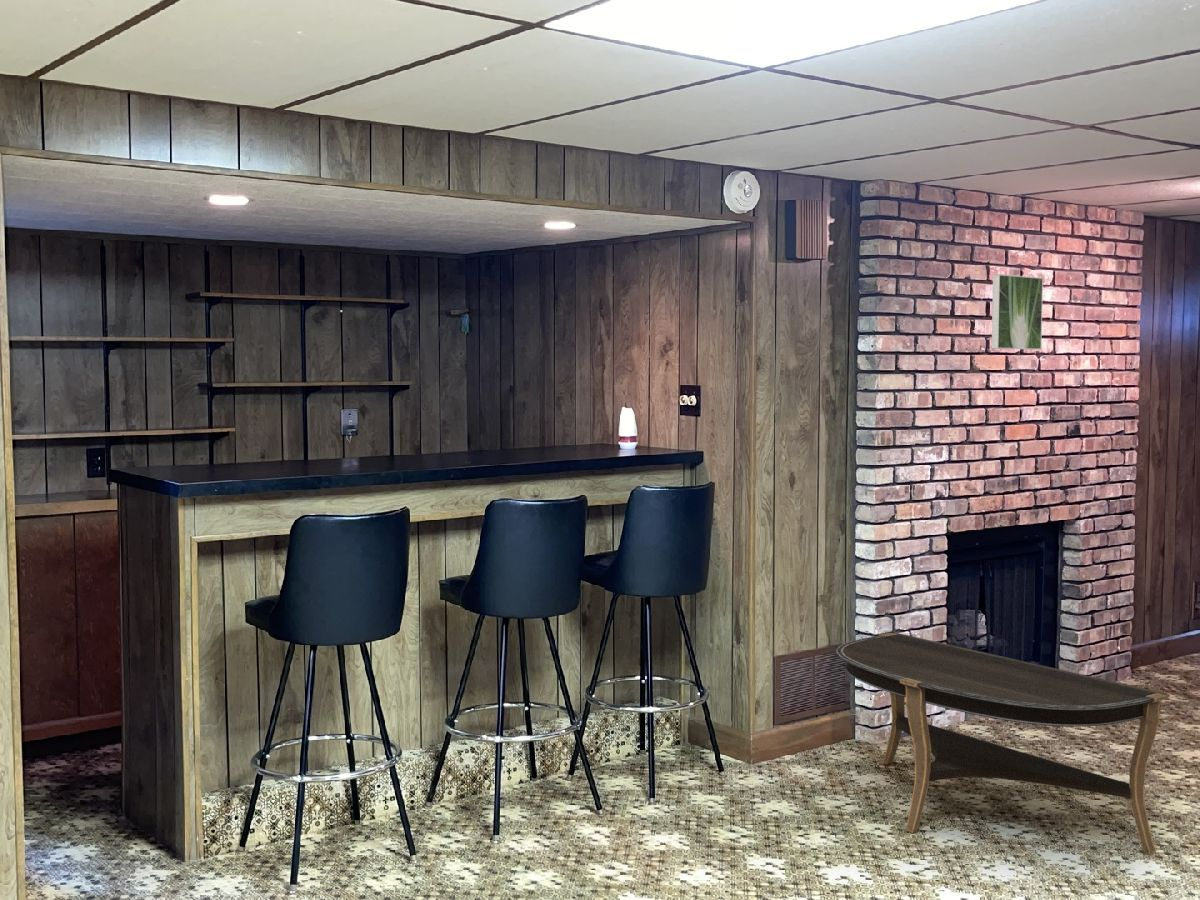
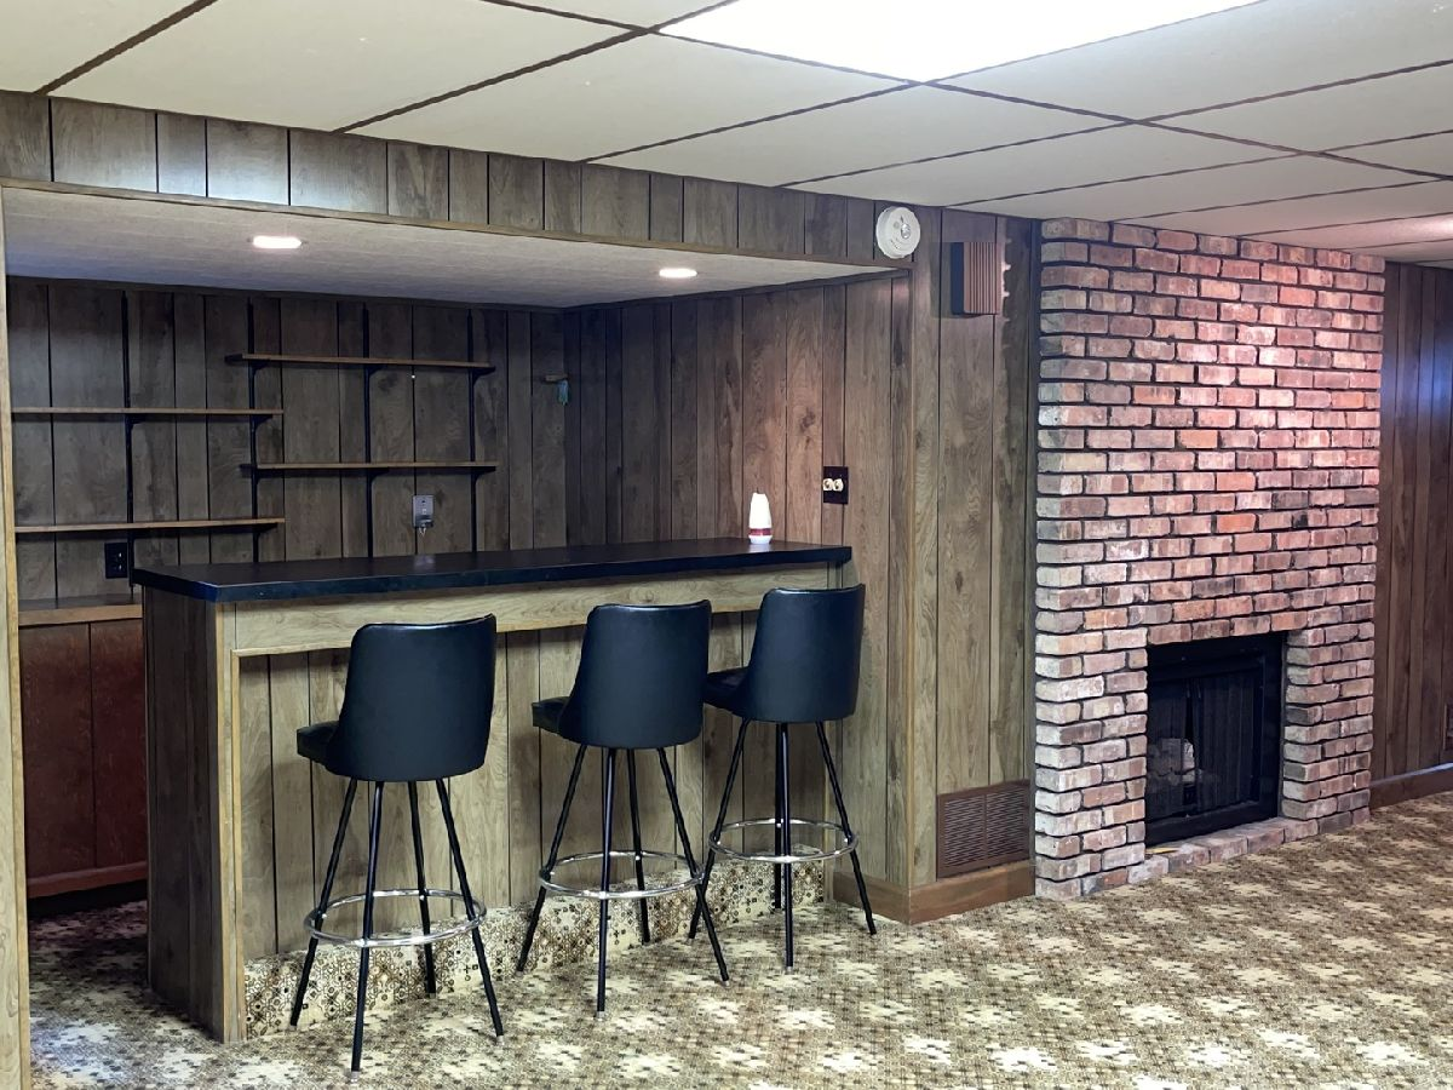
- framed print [991,273,1044,351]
- coffee table [835,632,1171,855]
